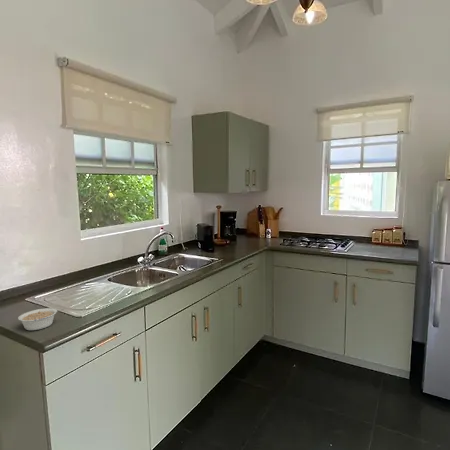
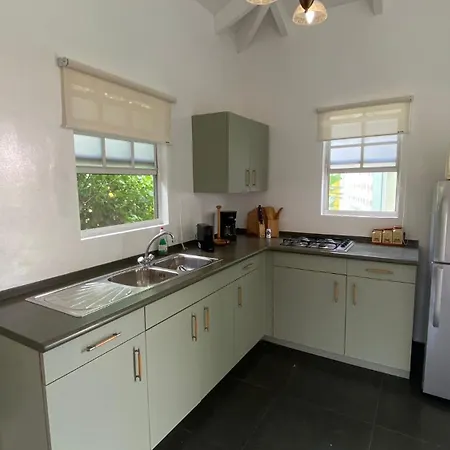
- legume [17,307,64,331]
